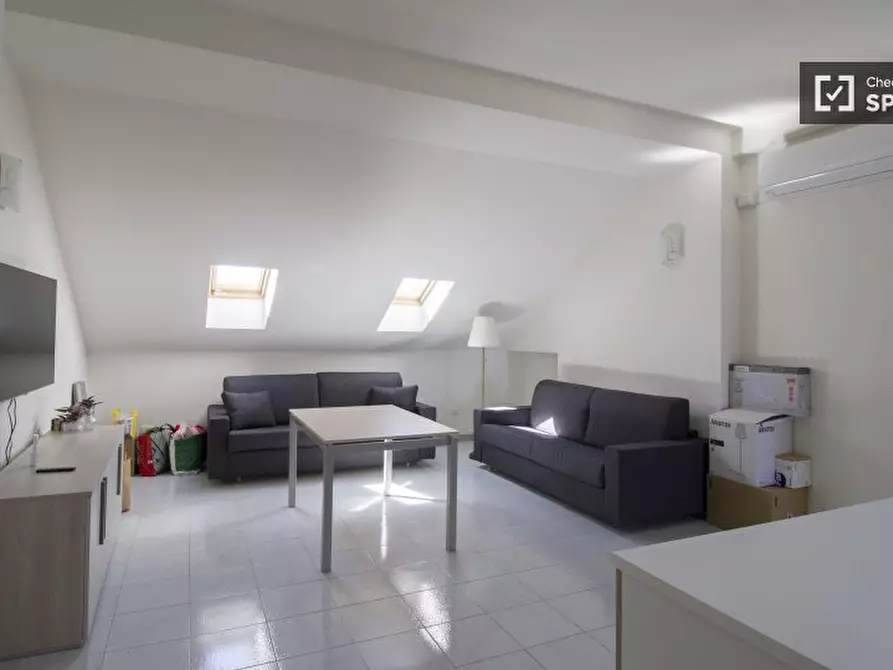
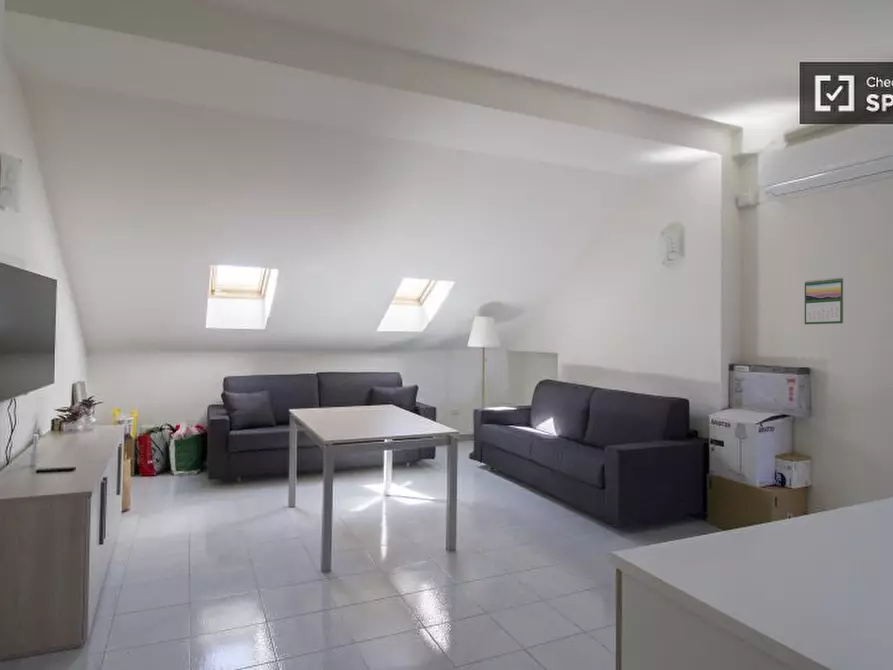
+ calendar [804,277,844,325]
